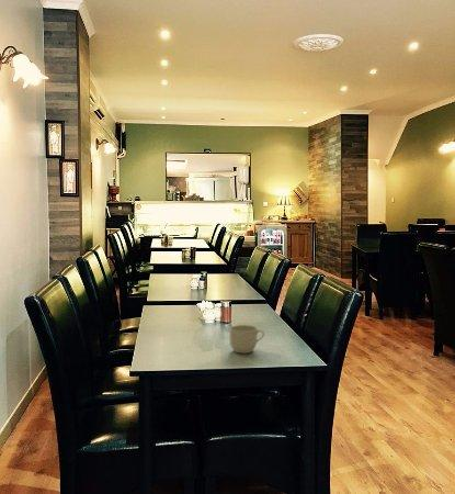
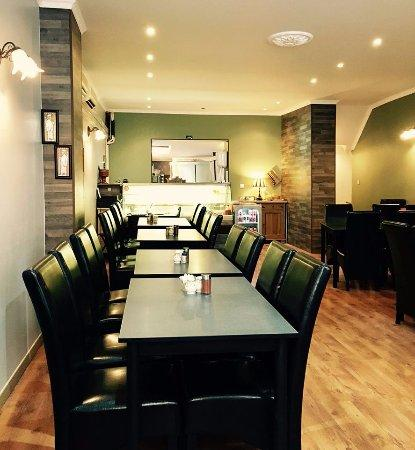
- mug [229,324,265,353]
